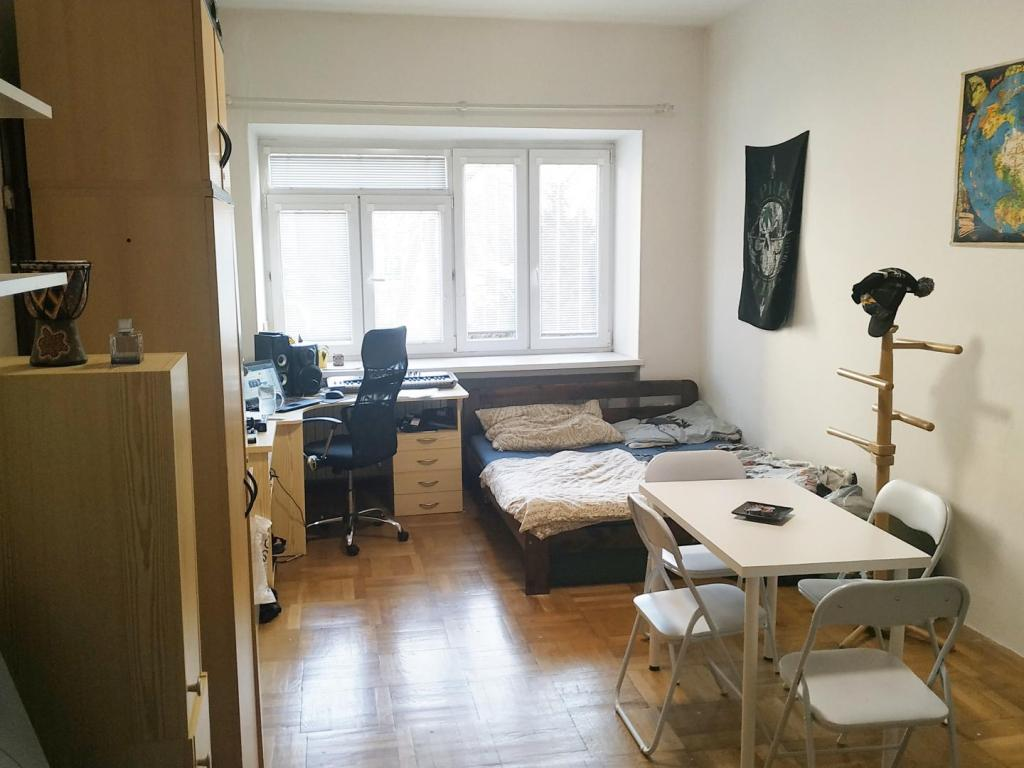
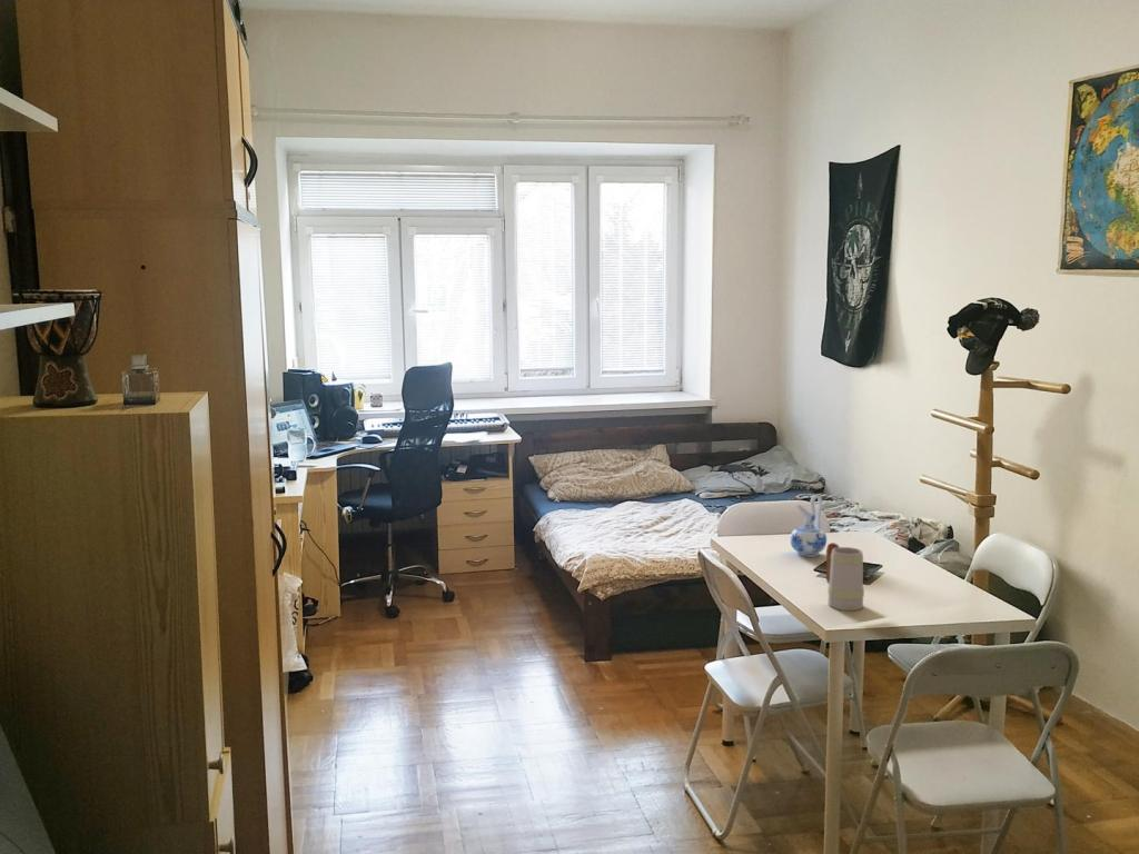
+ mug [825,542,865,612]
+ ceramic pitcher [789,494,828,558]
